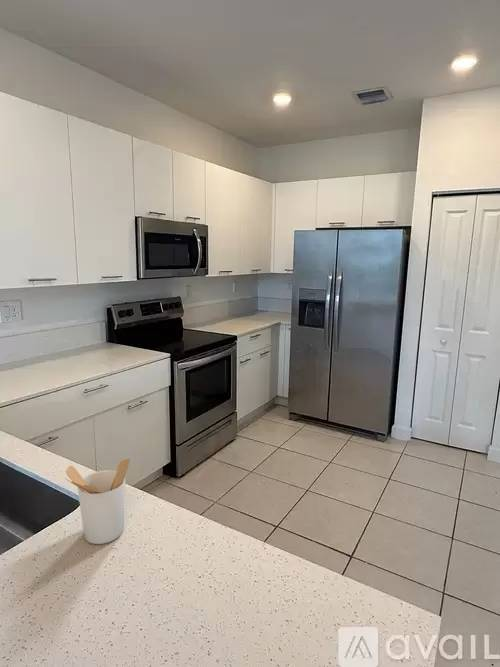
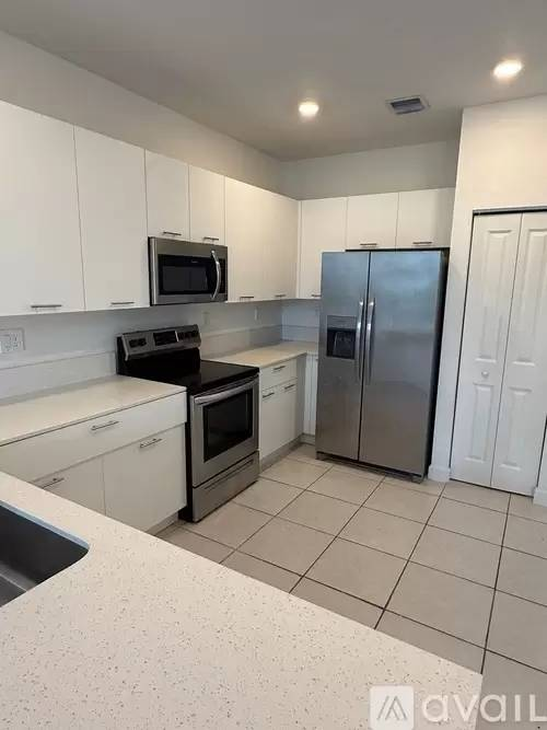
- utensil holder [64,457,131,545]
